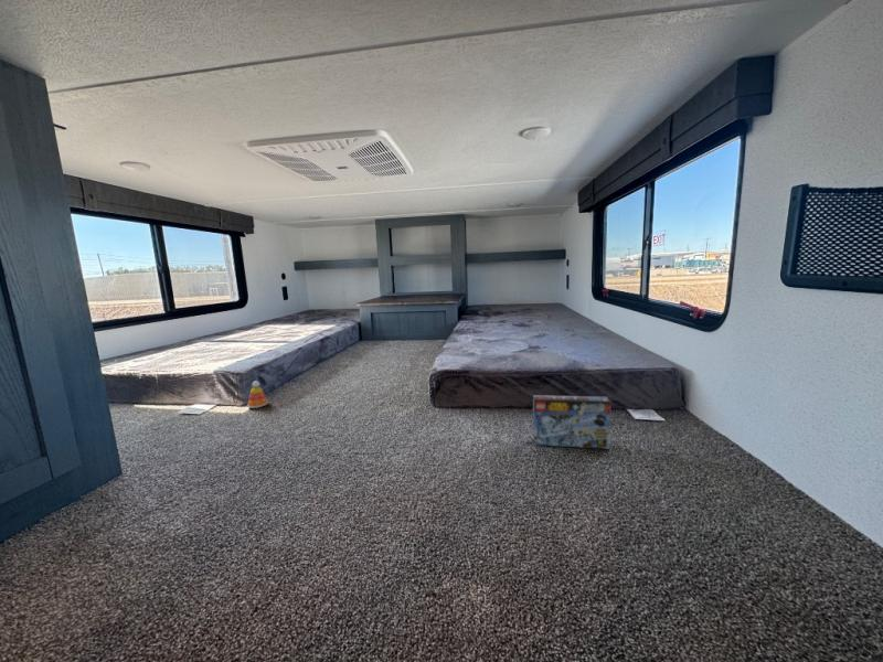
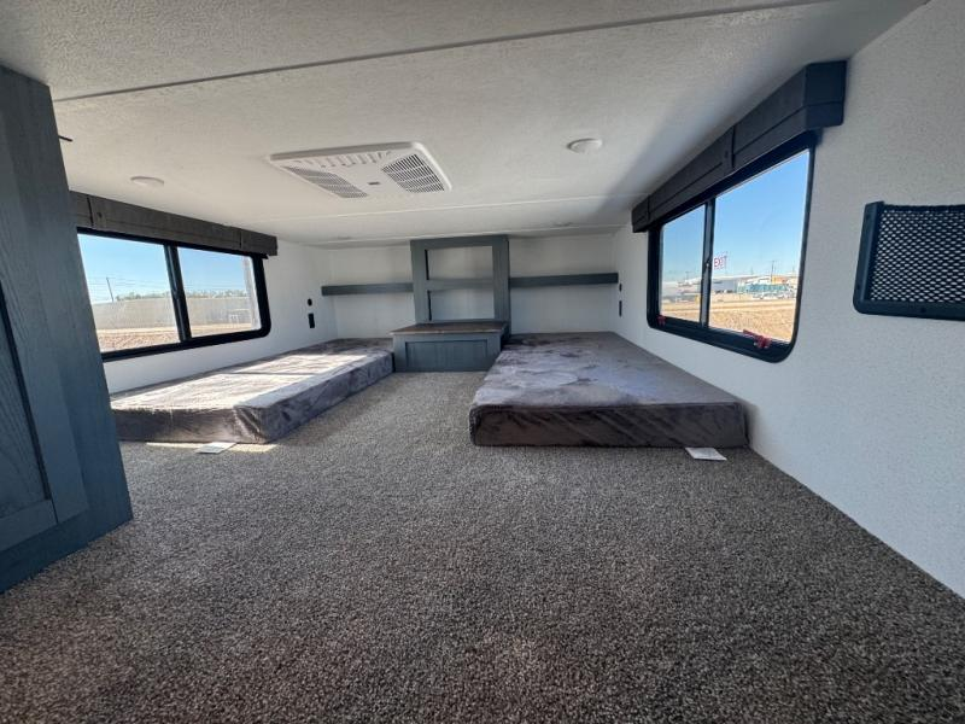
- box [532,394,613,450]
- stacking toy [246,380,269,409]
